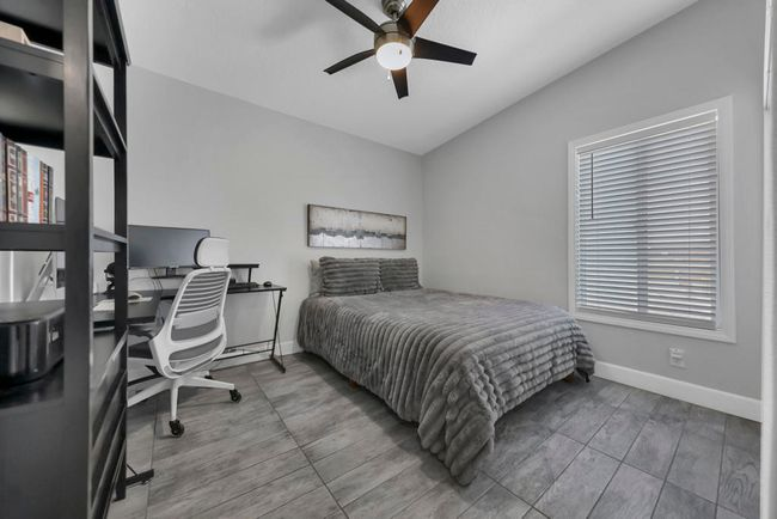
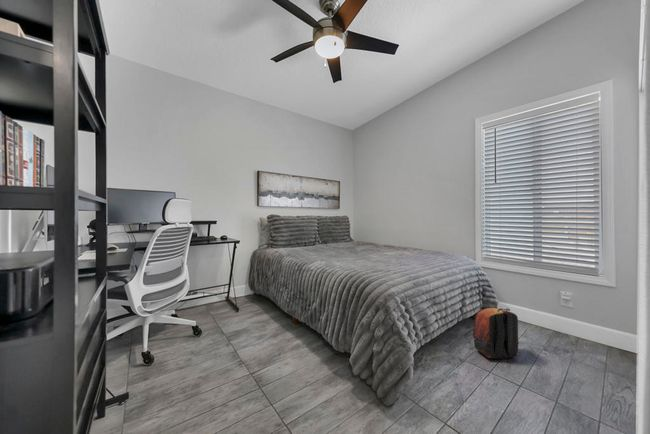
+ backpack [472,307,520,360]
